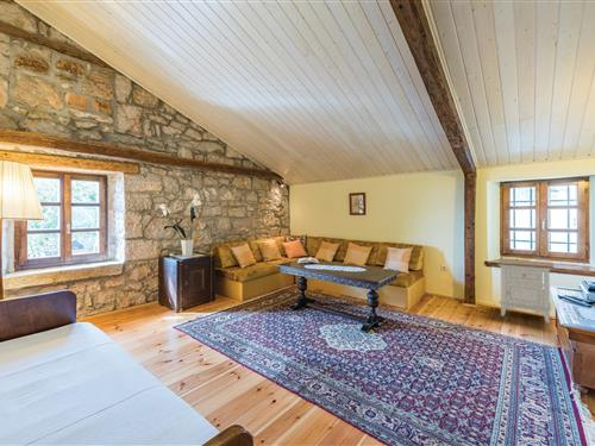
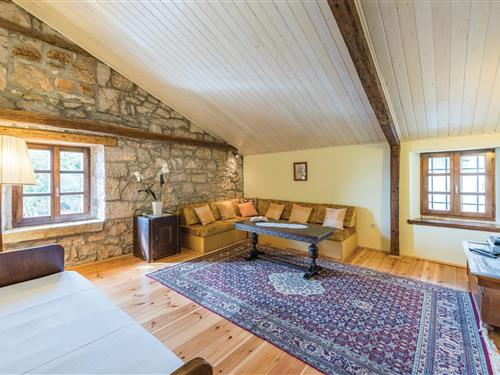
- nightstand [495,258,555,325]
